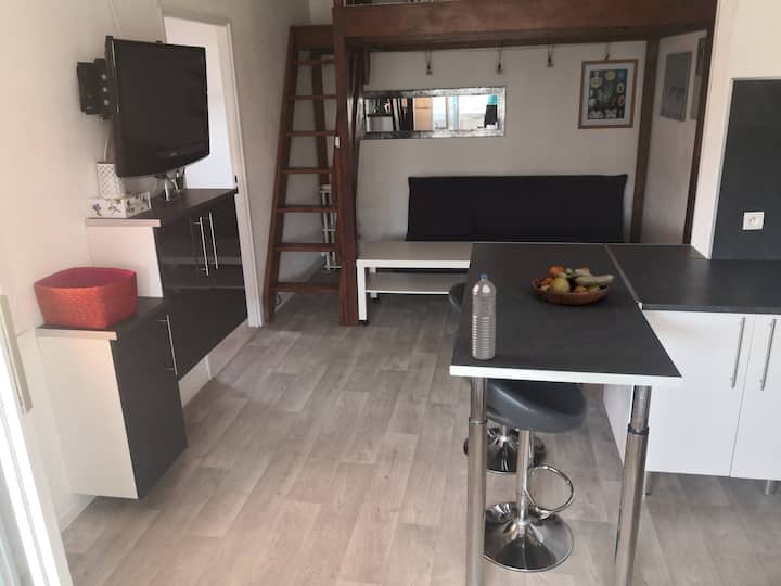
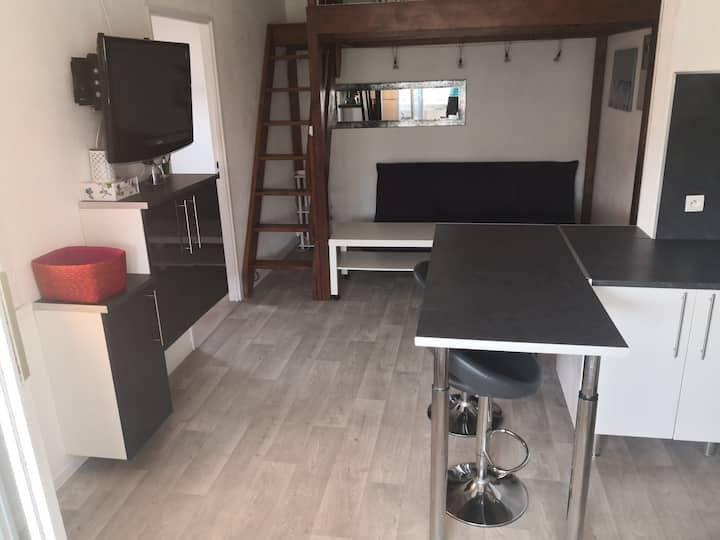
- water bottle [471,273,497,360]
- fruit bowl [529,266,616,306]
- wall art [576,58,640,130]
